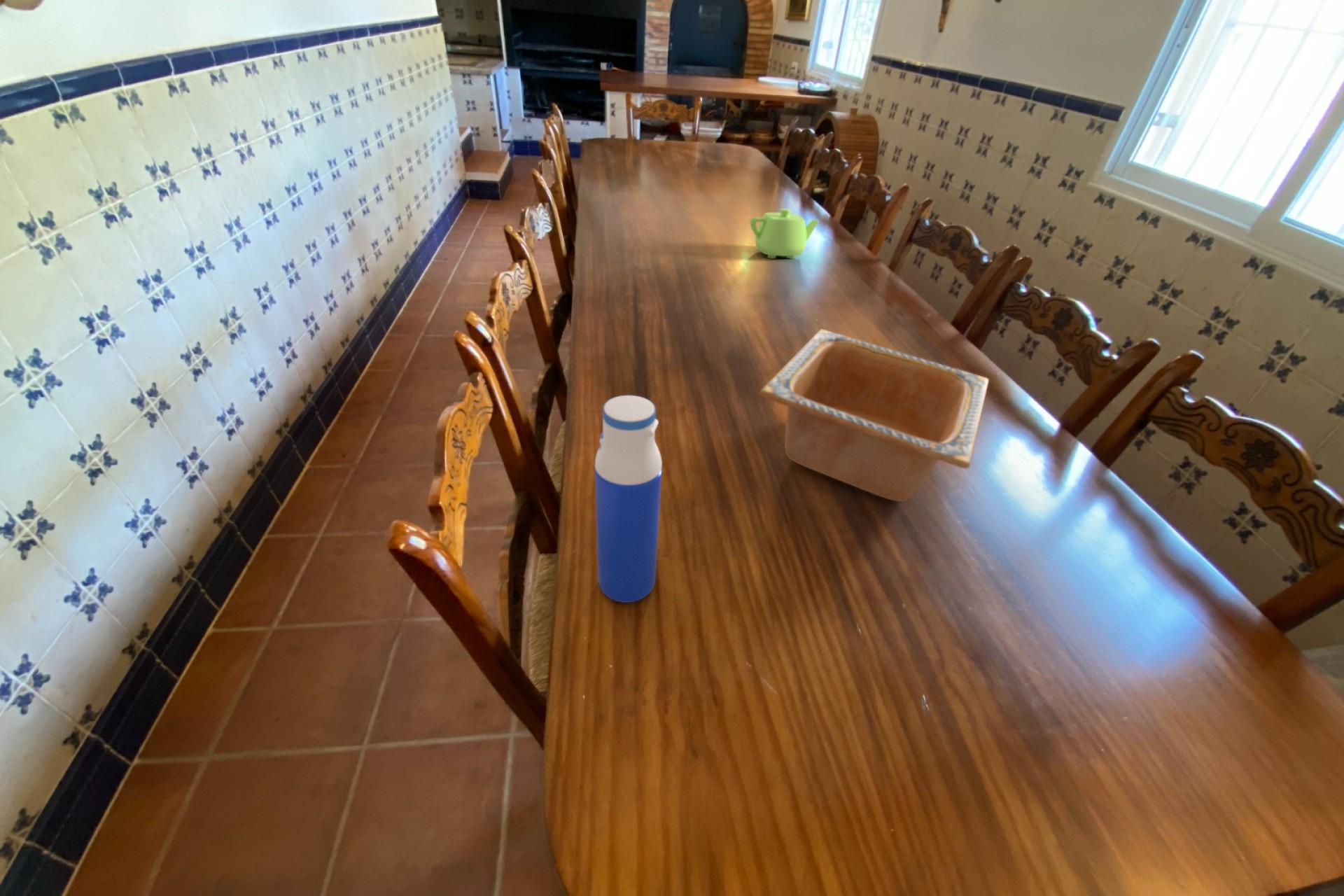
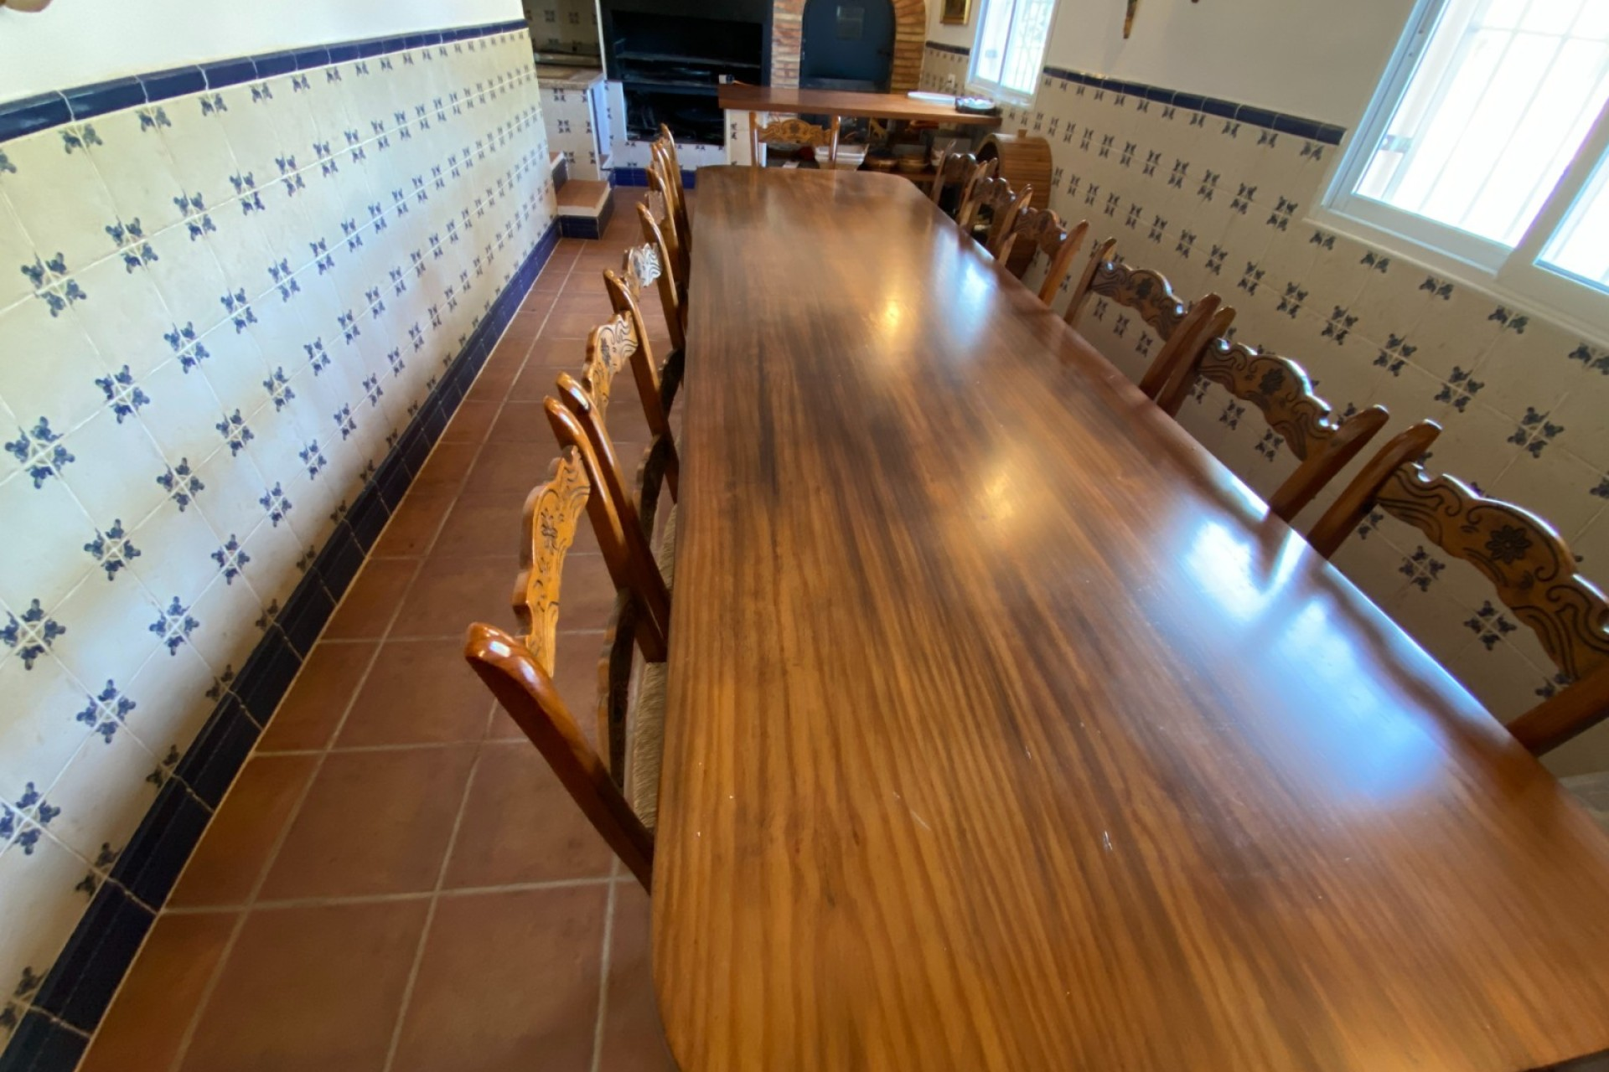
- teapot [749,208,820,260]
- serving bowl [759,329,990,502]
- water bottle [594,395,663,603]
